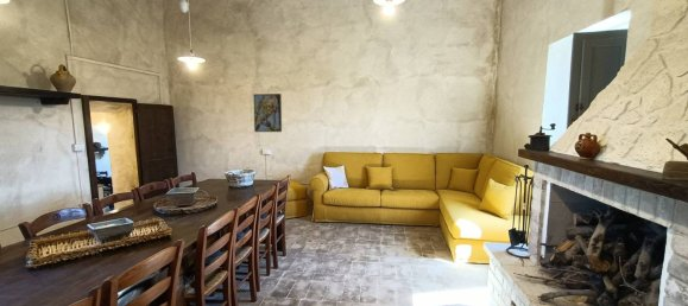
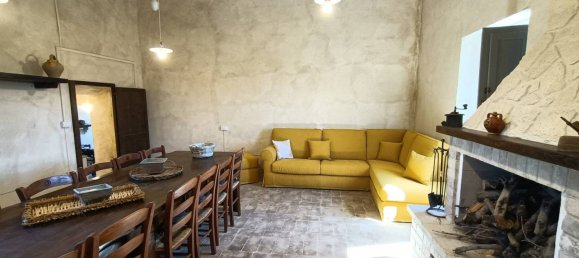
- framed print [253,93,283,133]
